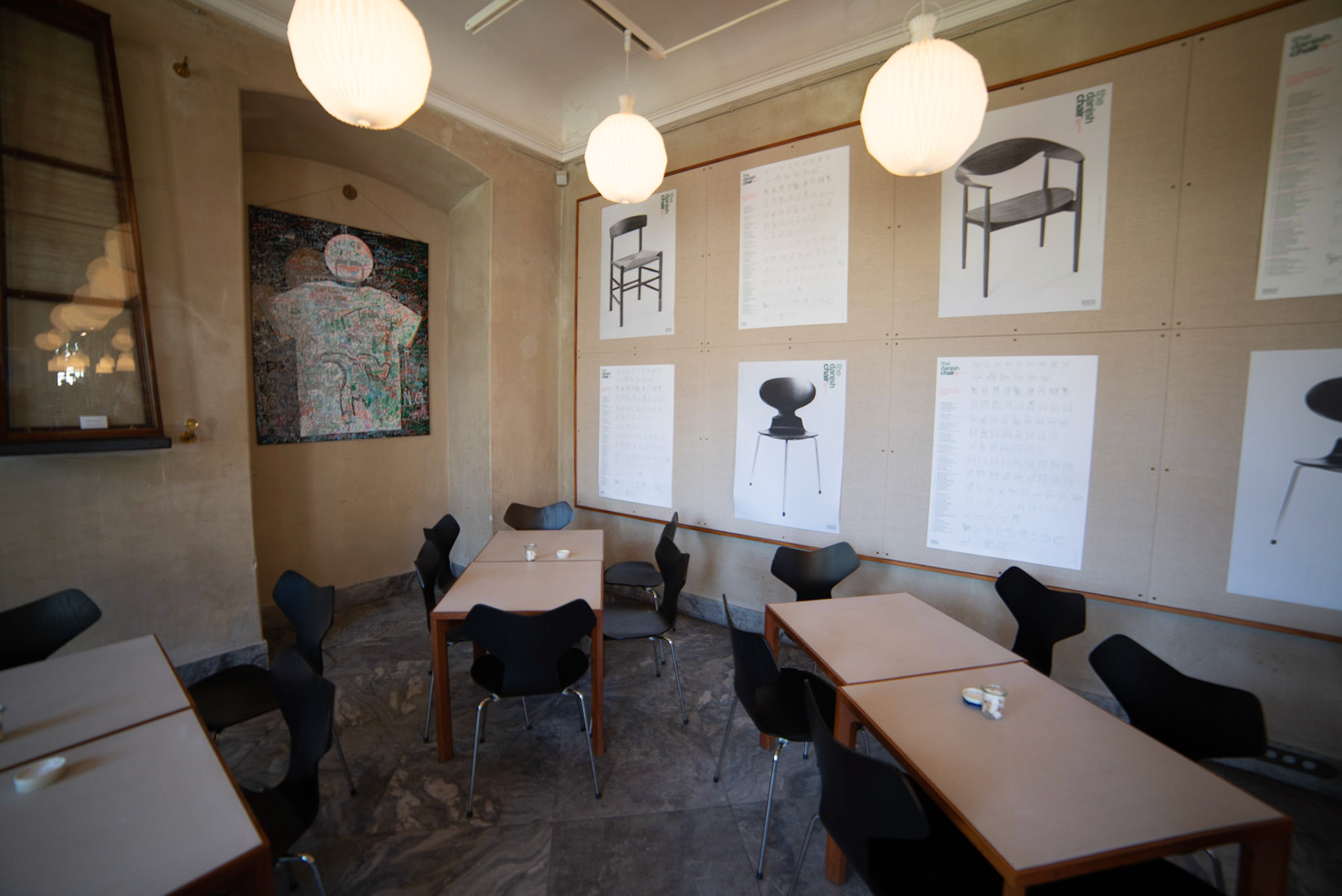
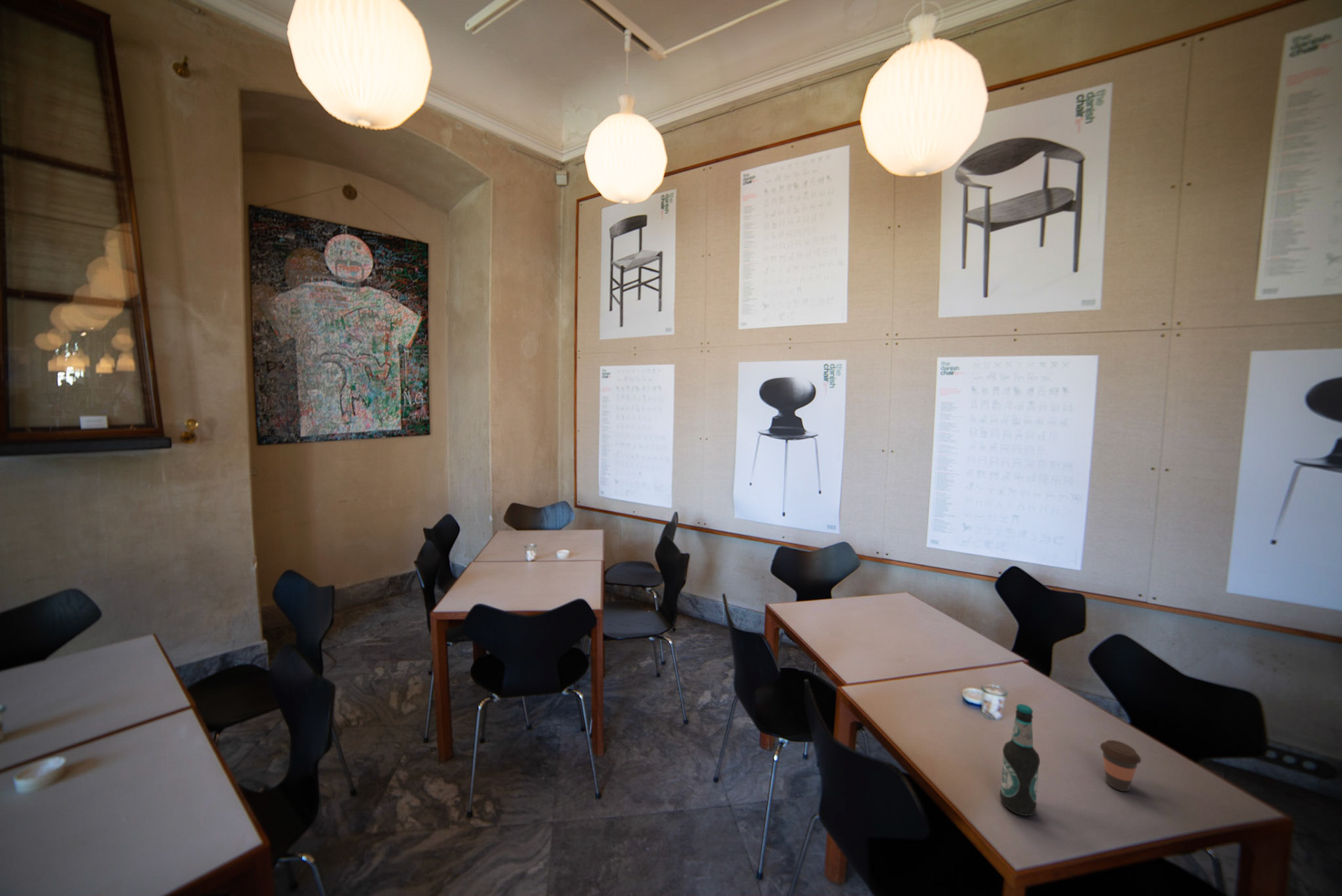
+ bottle [1000,703,1041,817]
+ coffee cup [1099,739,1142,792]
